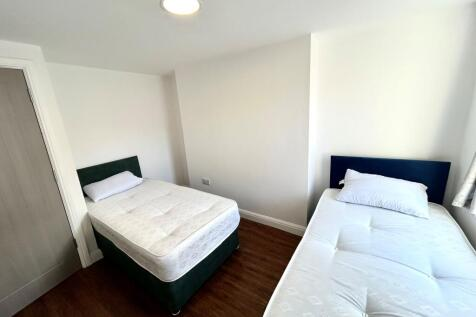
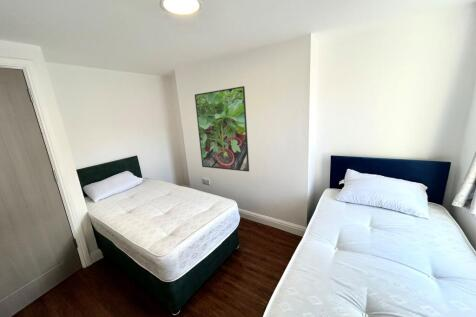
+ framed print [194,85,250,173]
